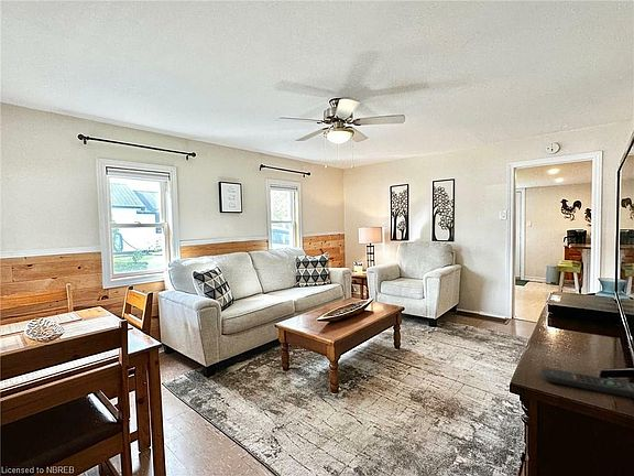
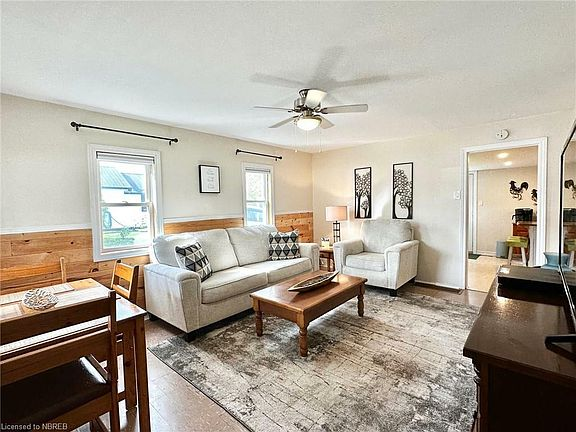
- remote control [540,367,634,399]
